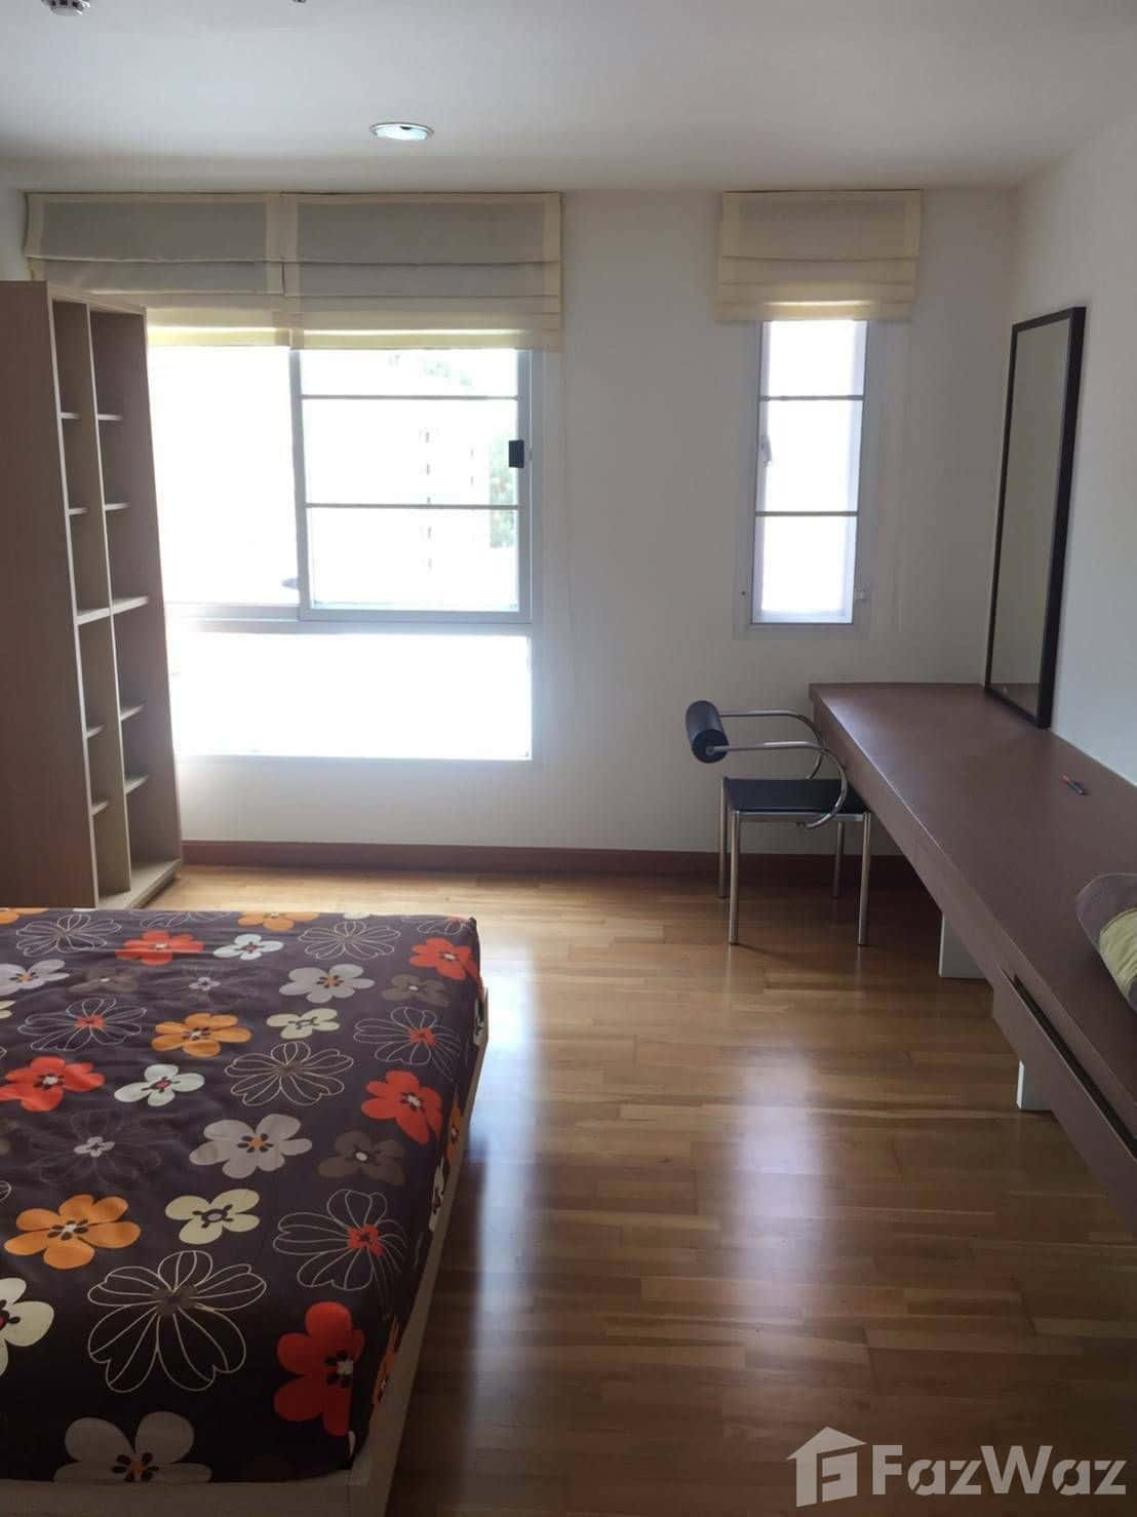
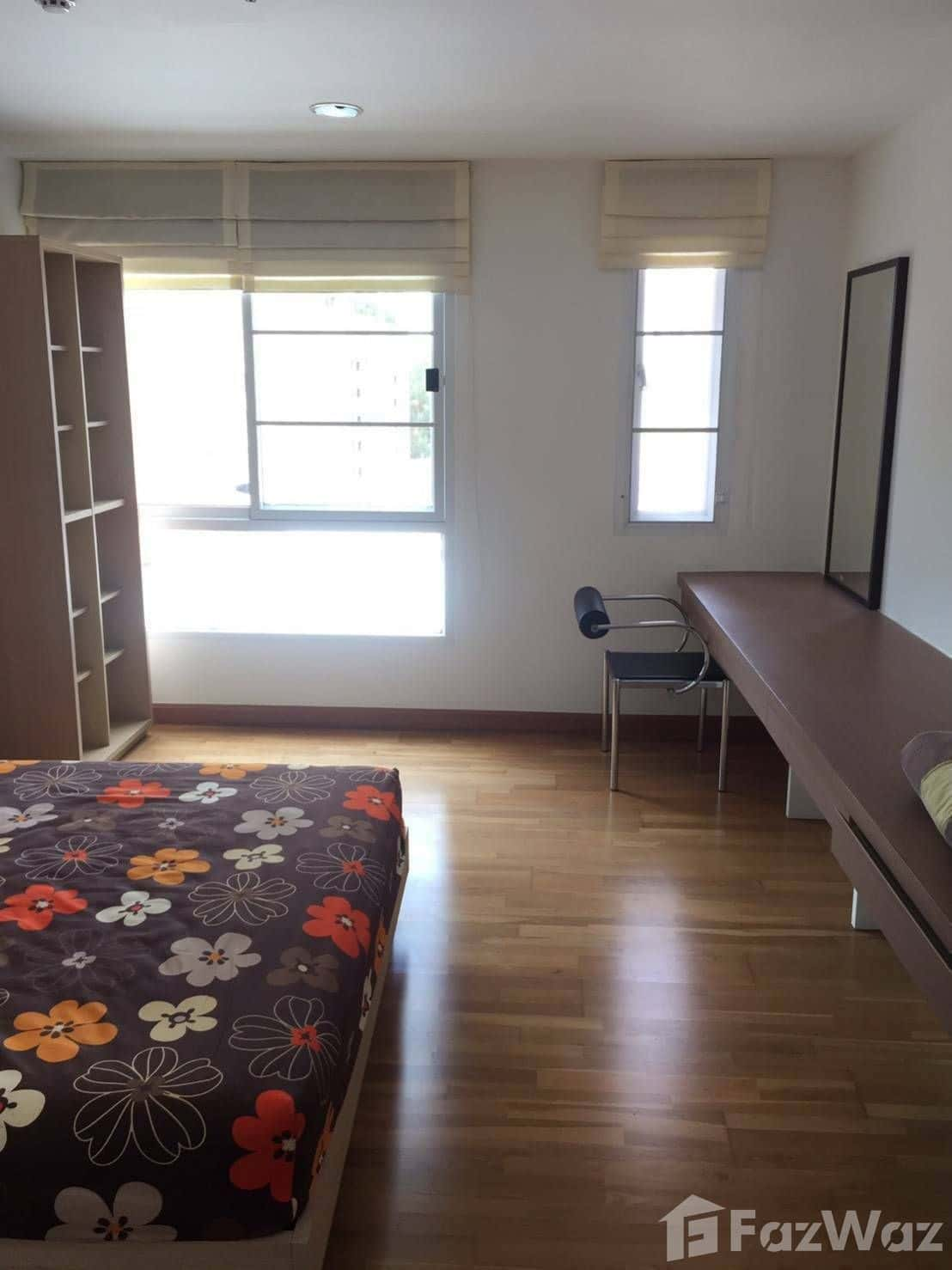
- pen [1062,775,1086,794]
